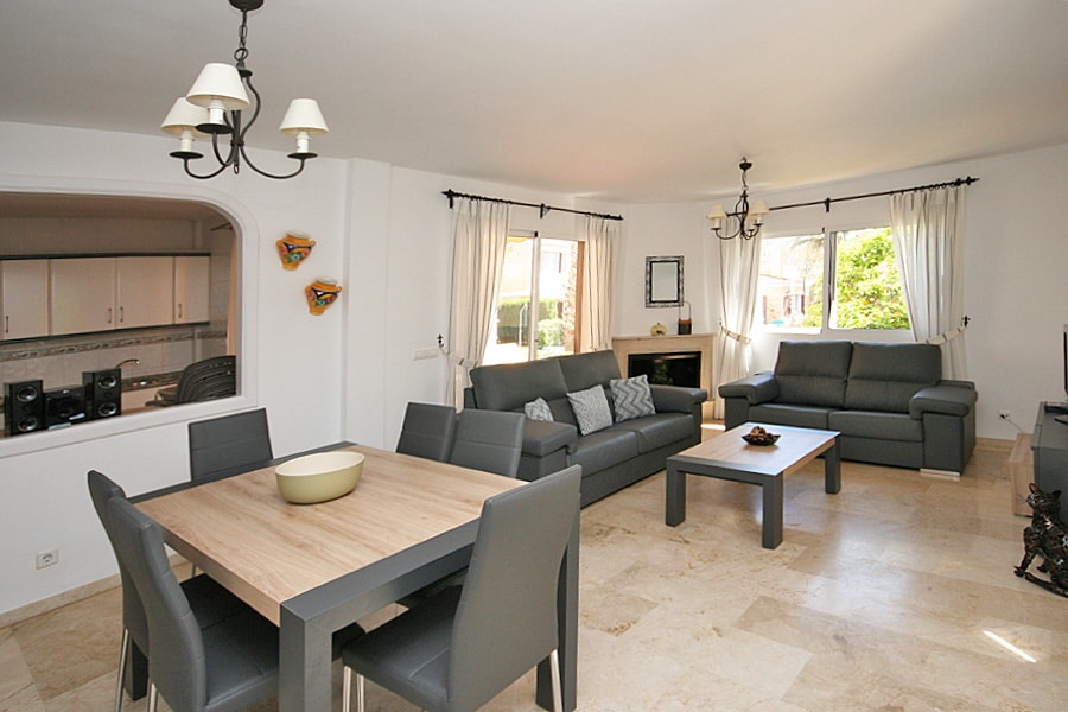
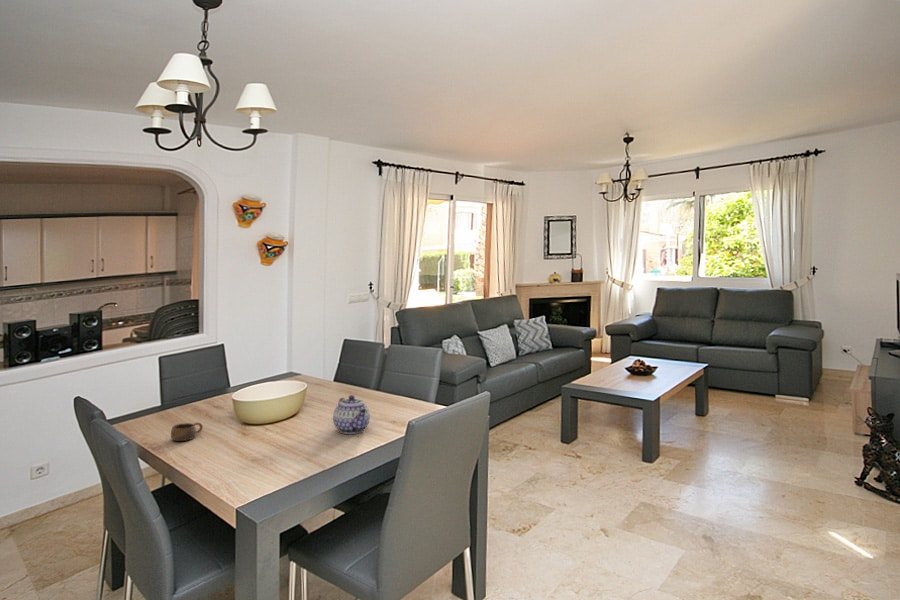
+ teapot [332,394,371,435]
+ cup [170,422,204,442]
